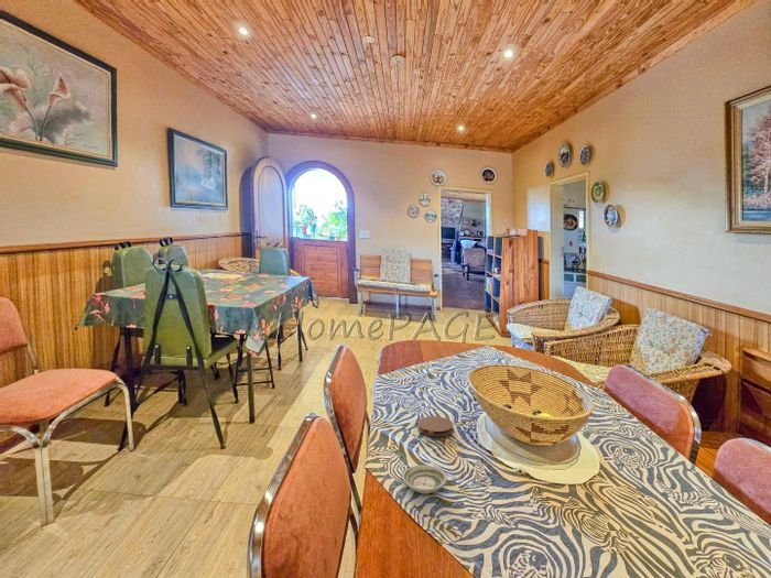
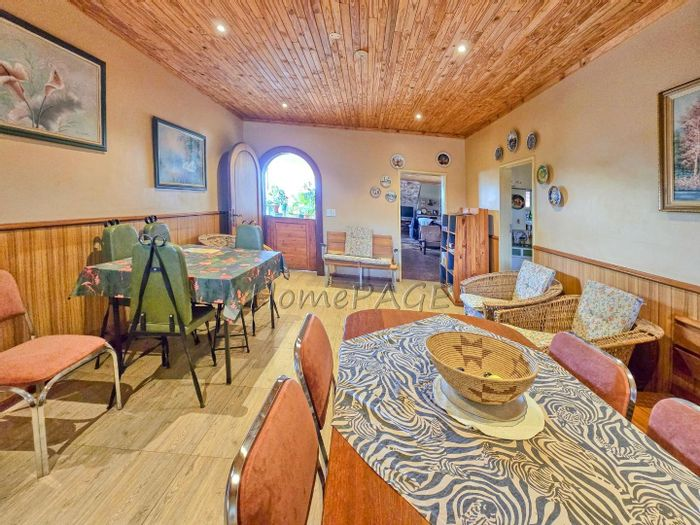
- coaster [416,415,455,437]
- saucer [401,465,448,494]
